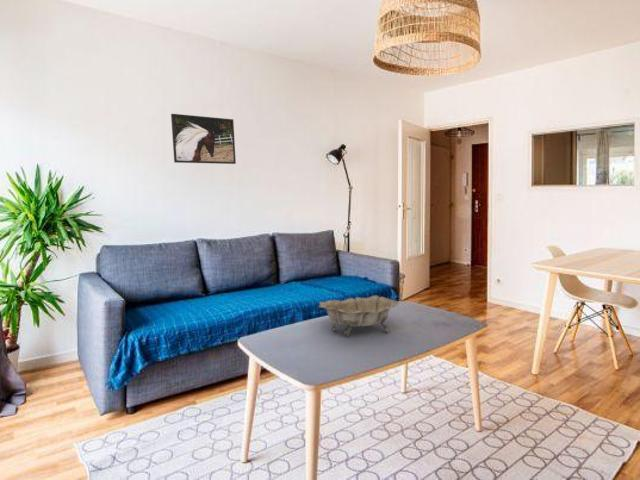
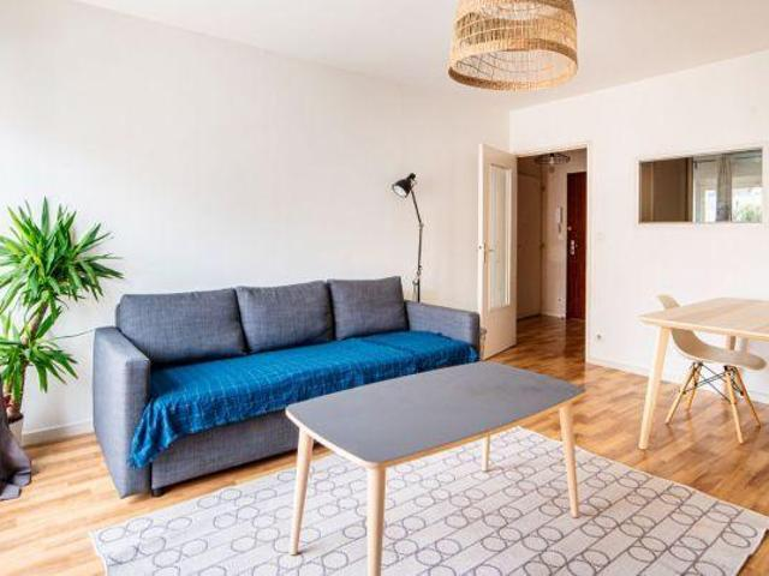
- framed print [170,113,237,165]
- decorative bowl [318,294,399,337]
